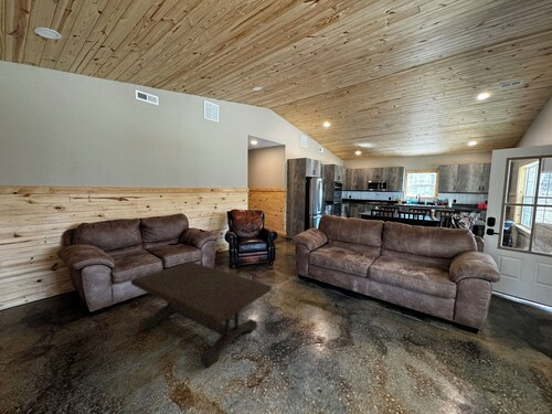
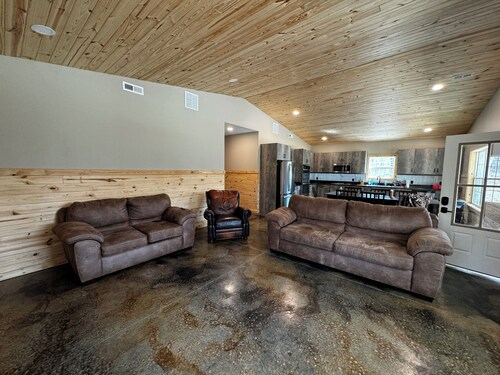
- coffee table [130,261,273,370]
